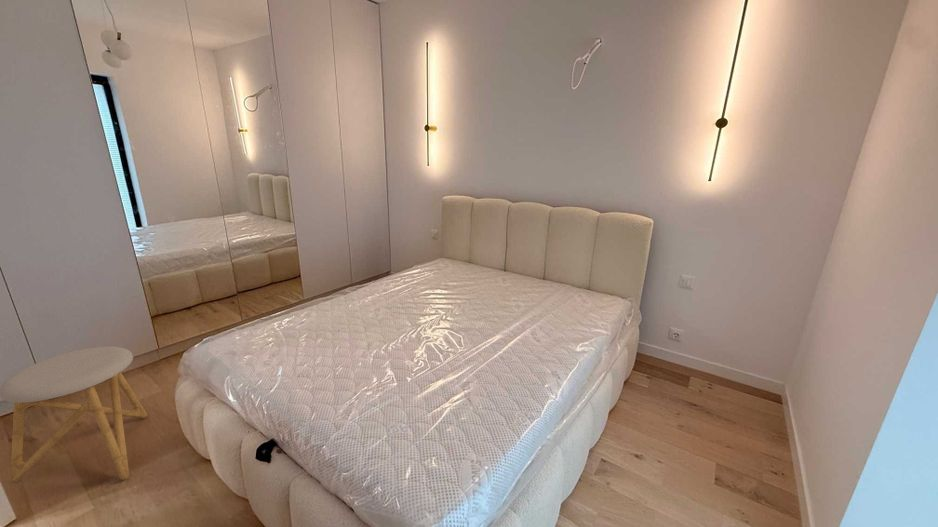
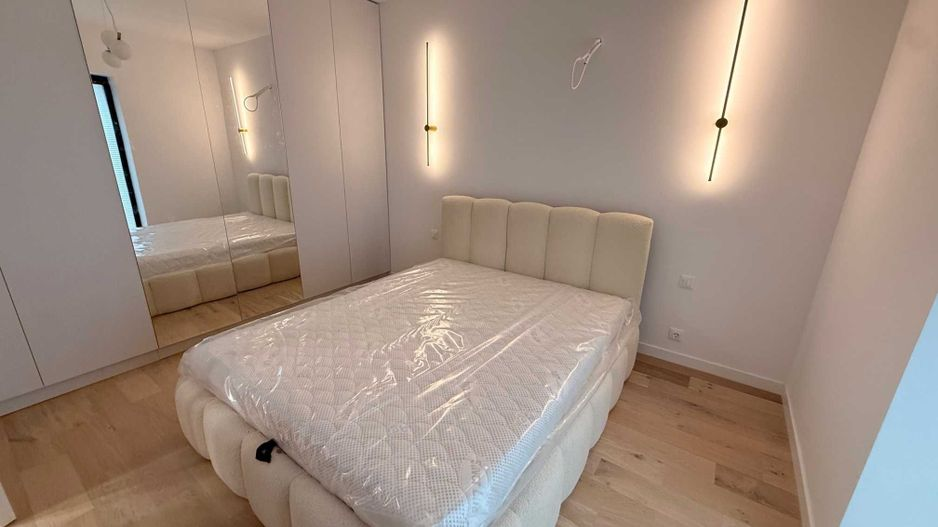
- stool [0,346,148,483]
